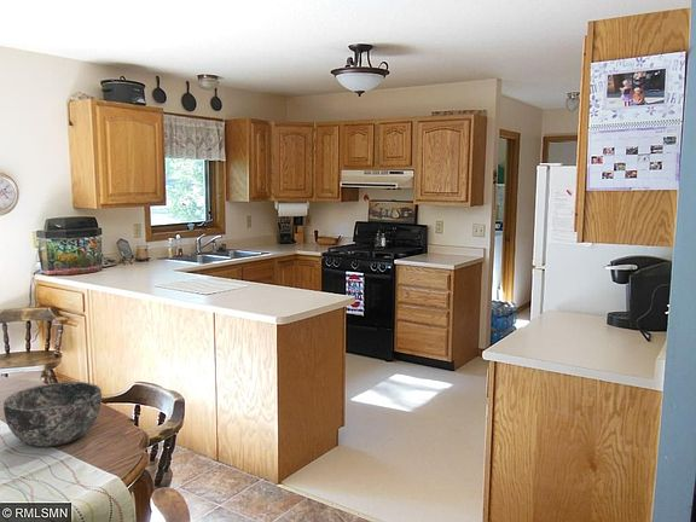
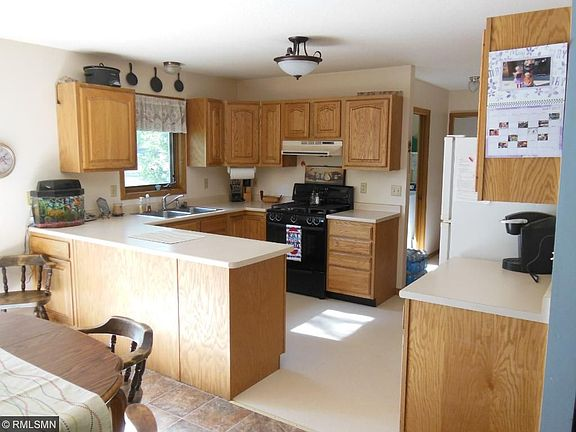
- bowl [2,381,103,448]
